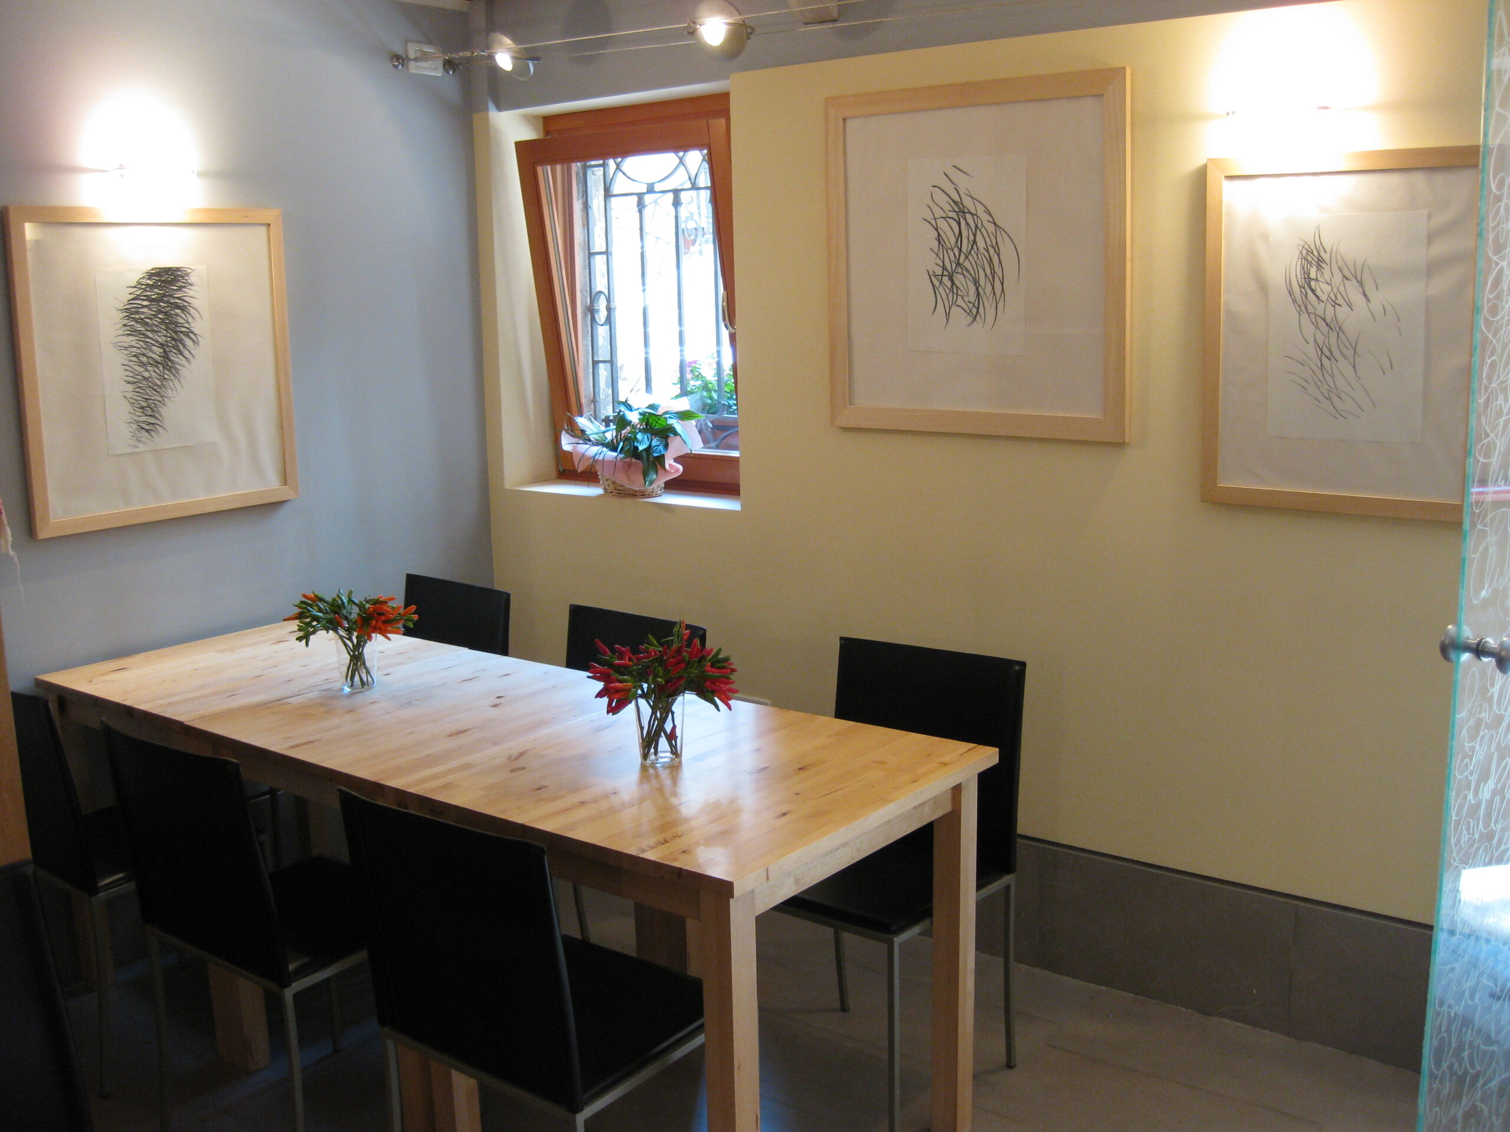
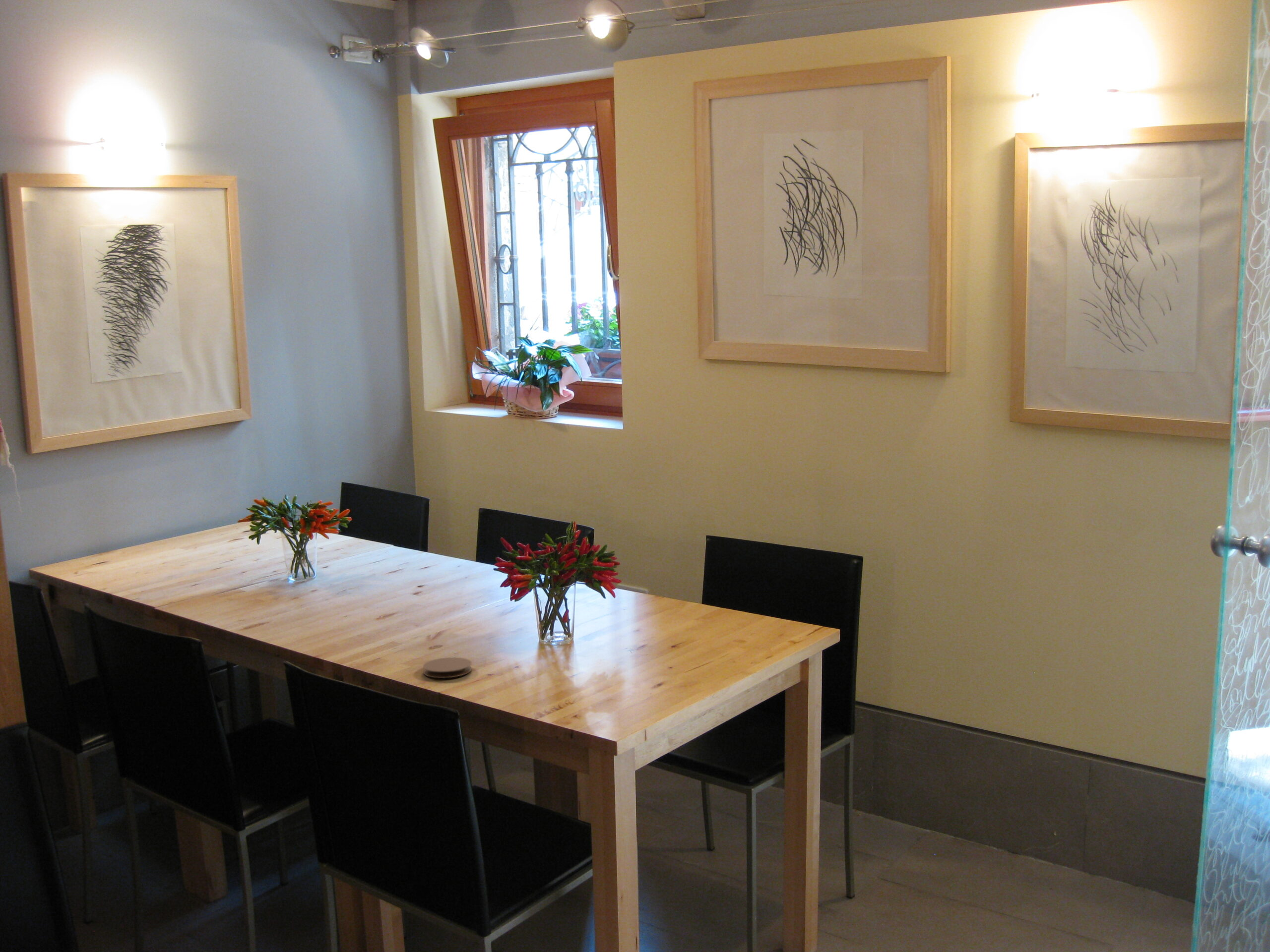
+ coaster [423,657,472,679]
